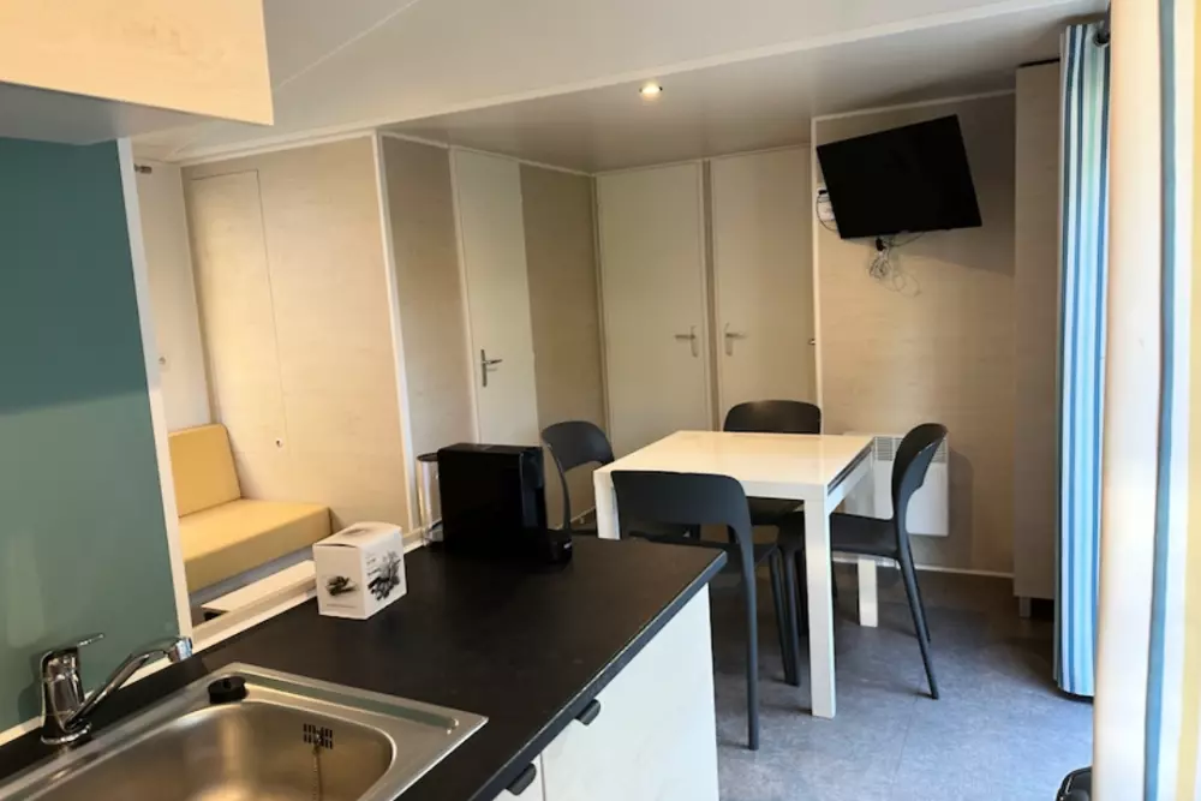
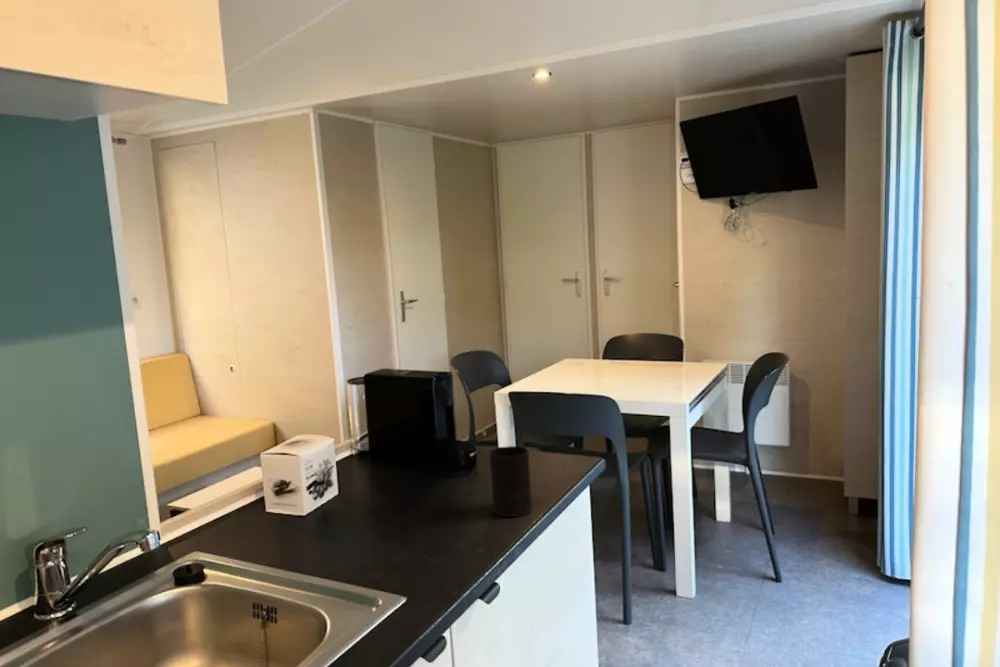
+ cup [489,445,533,517]
